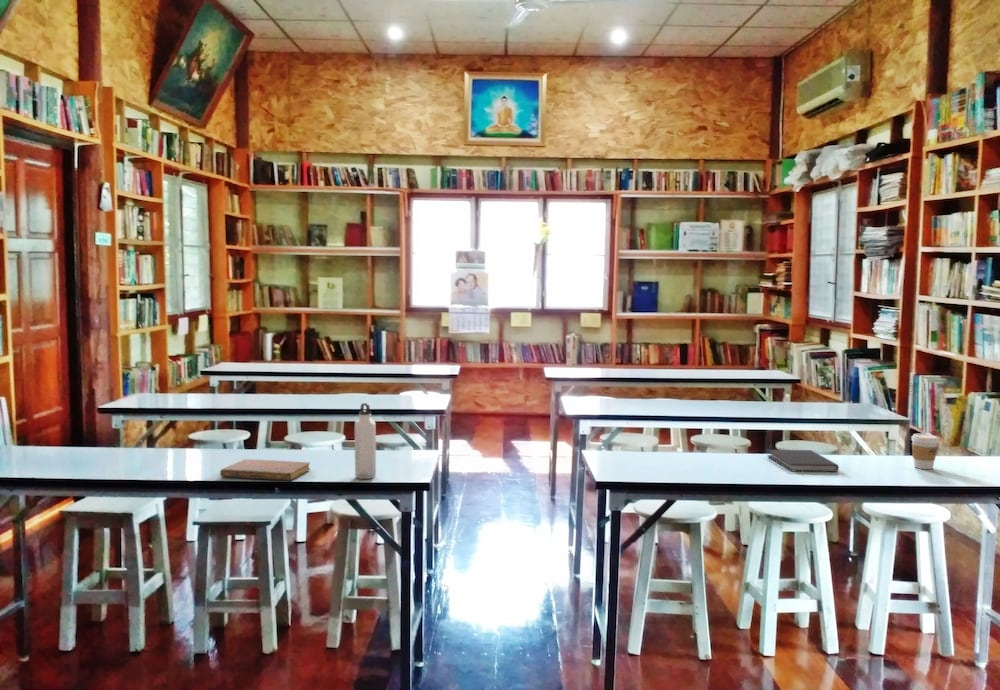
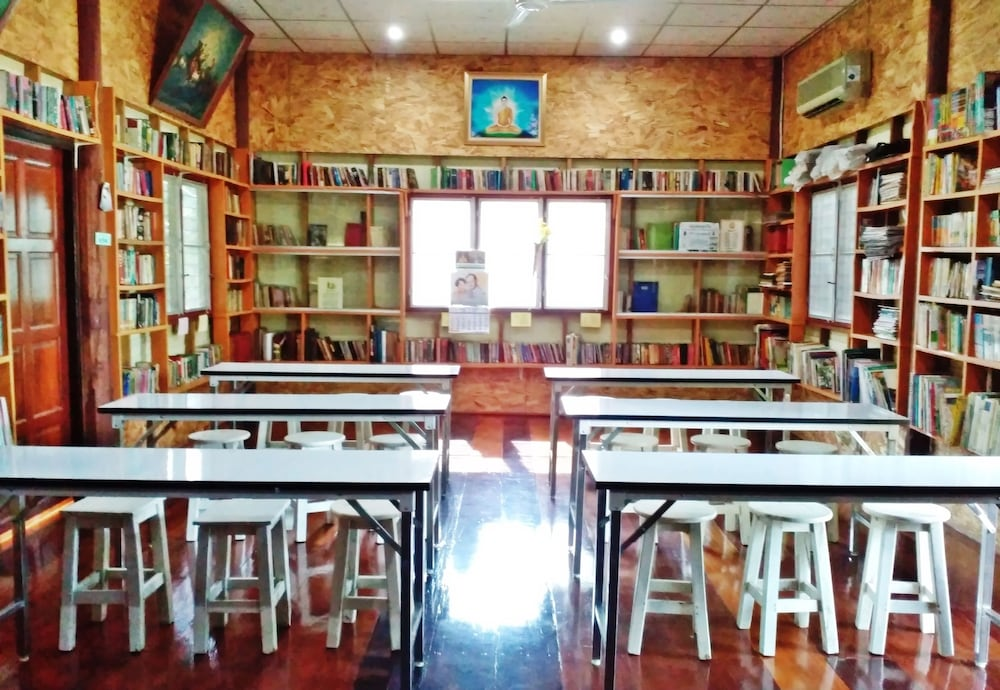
- diary [766,449,840,473]
- water bottle [354,402,377,480]
- notebook [219,458,311,482]
- coffee cup [910,432,940,470]
